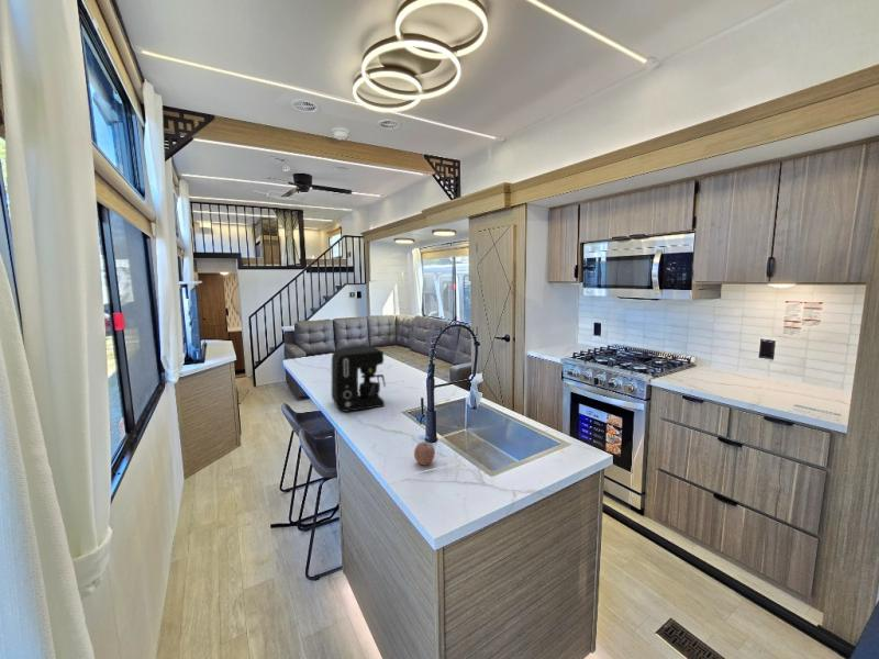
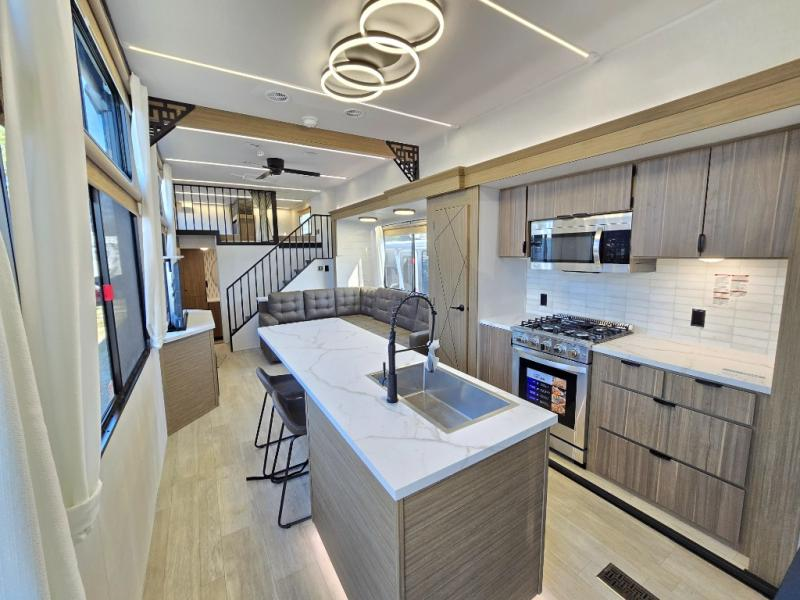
- coffee maker [331,346,387,413]
- fruit [413,440,436,466]
